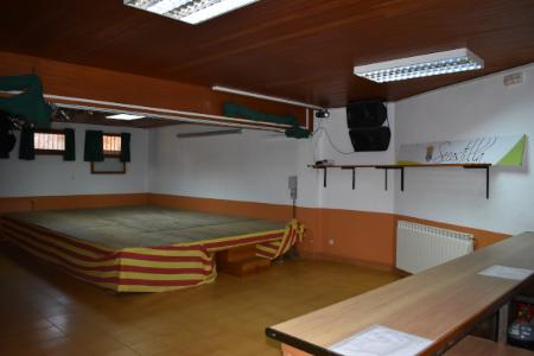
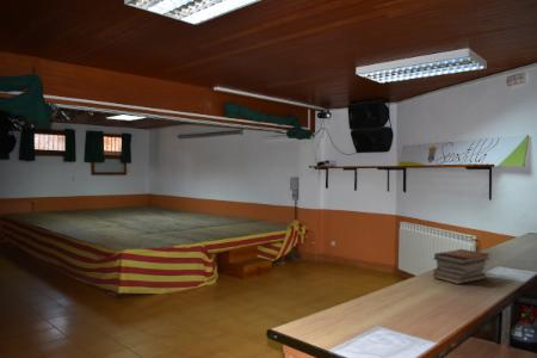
+ book stack [432,248,492,285]
